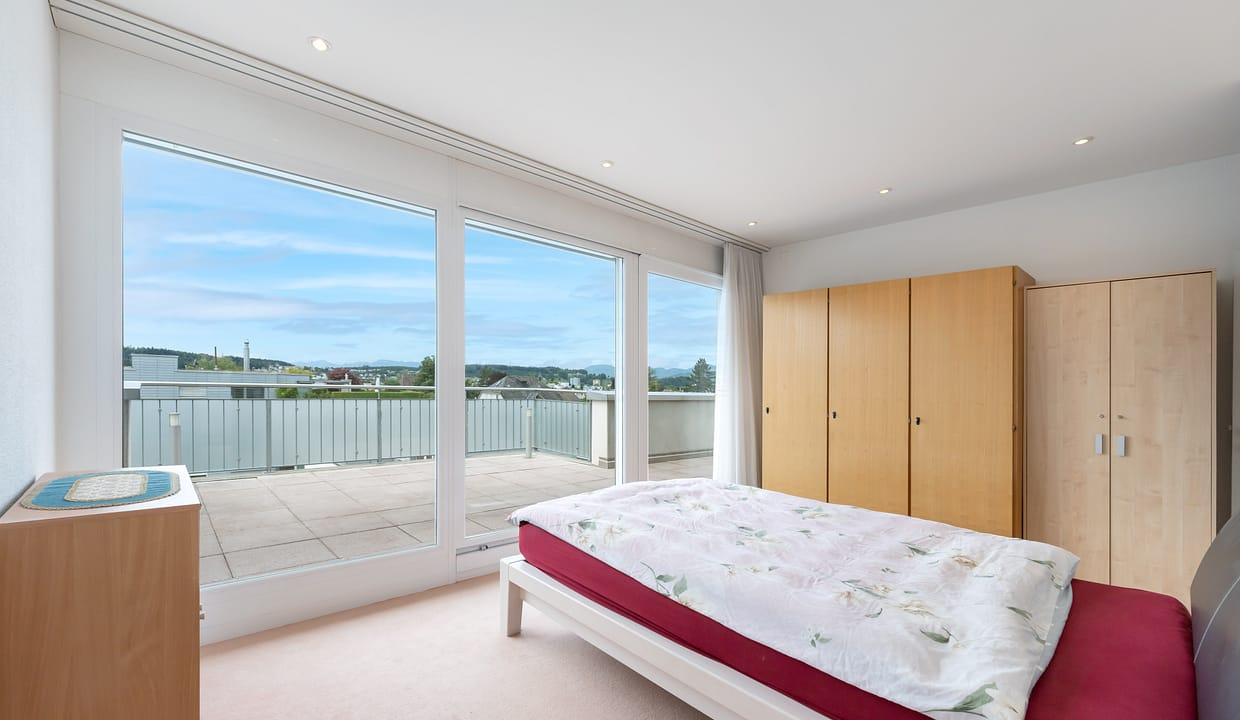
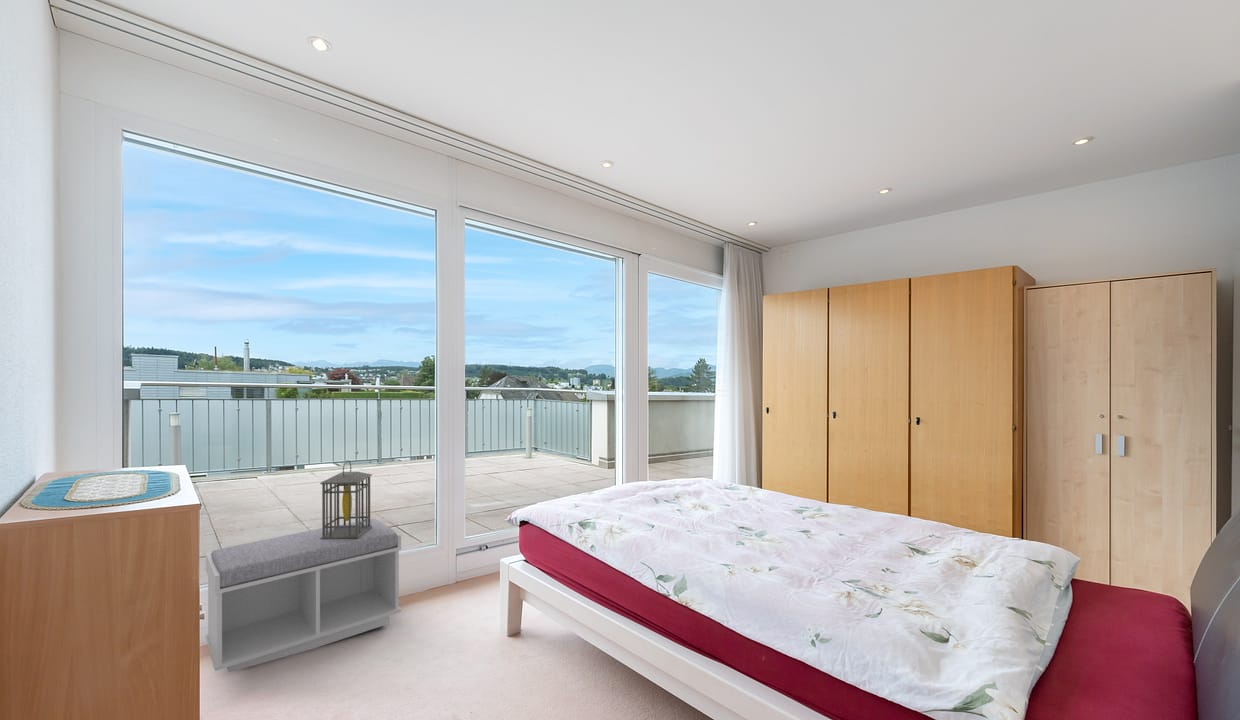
+ lantern [319,459,373,539]
+ bench [205,518,402,673]
